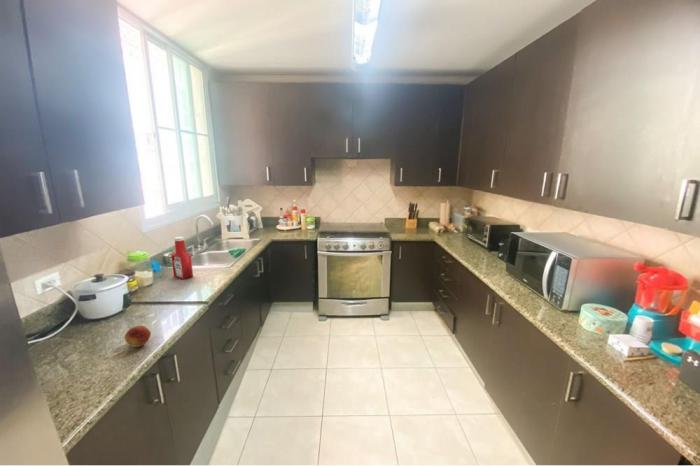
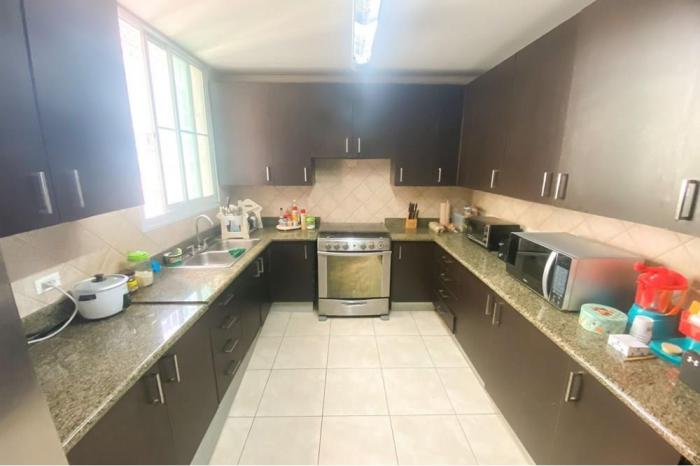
- soap bottle [170,236,194,280]
- fruit [123,325,152,348]
